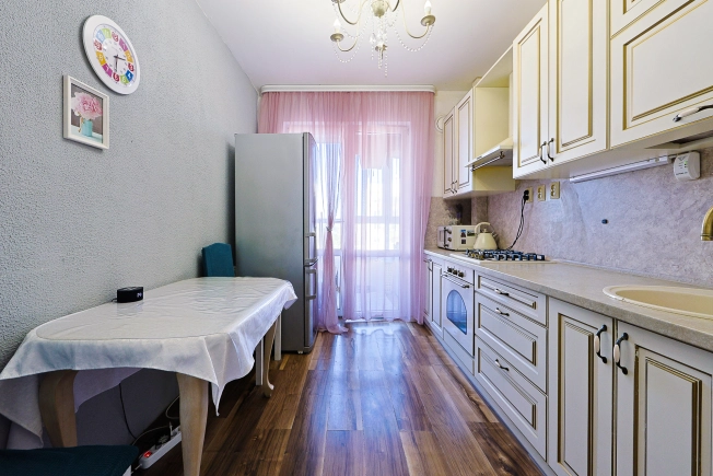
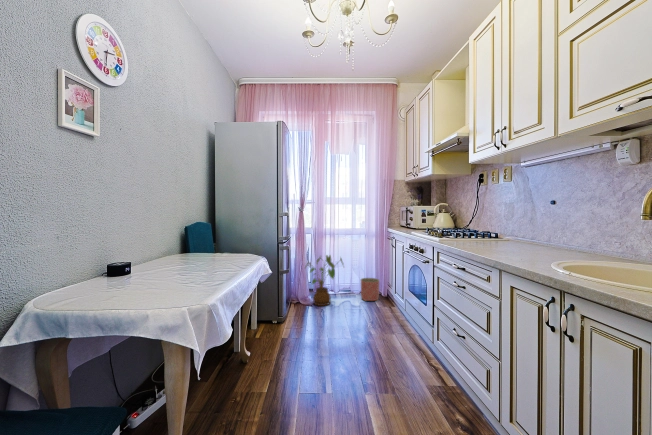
+ house plant [304,254,345,307]
+ planter [360,277,381,302]
